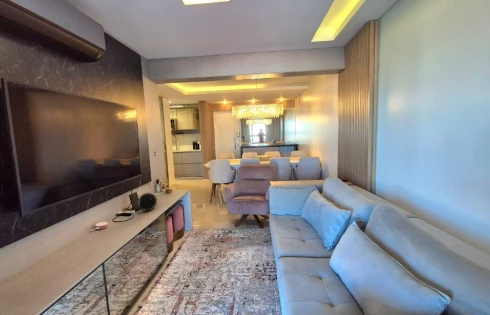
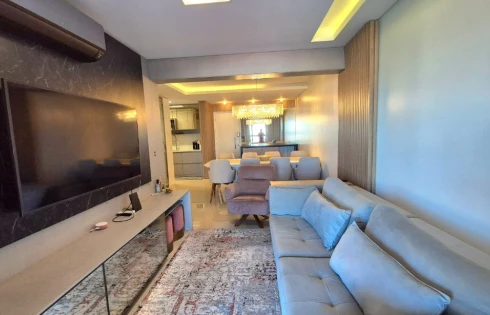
- decorative orb [137,192,158,212]
